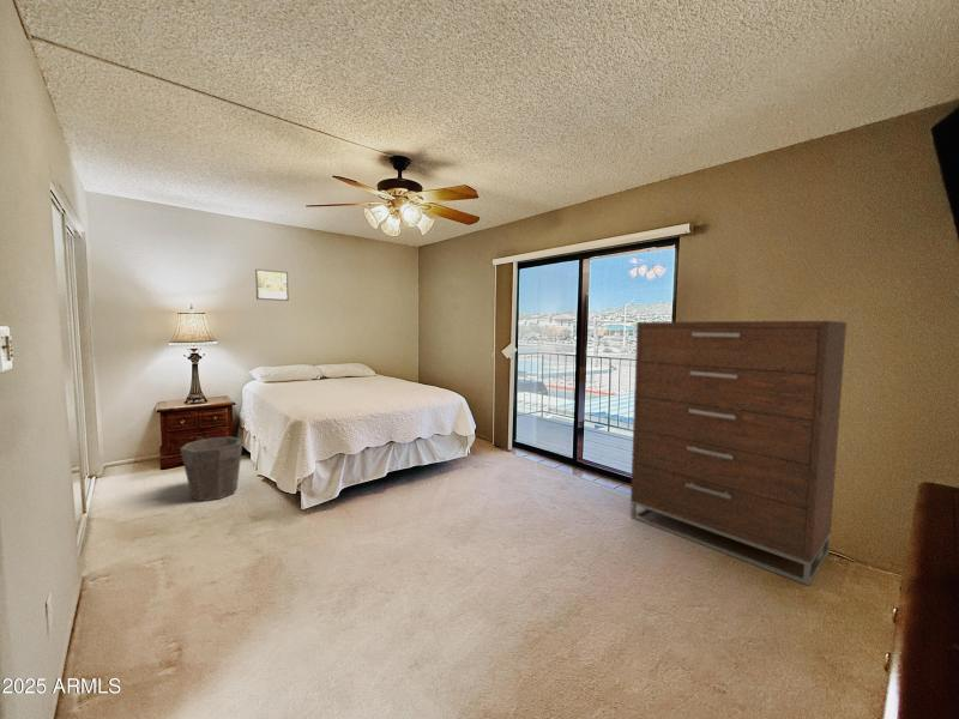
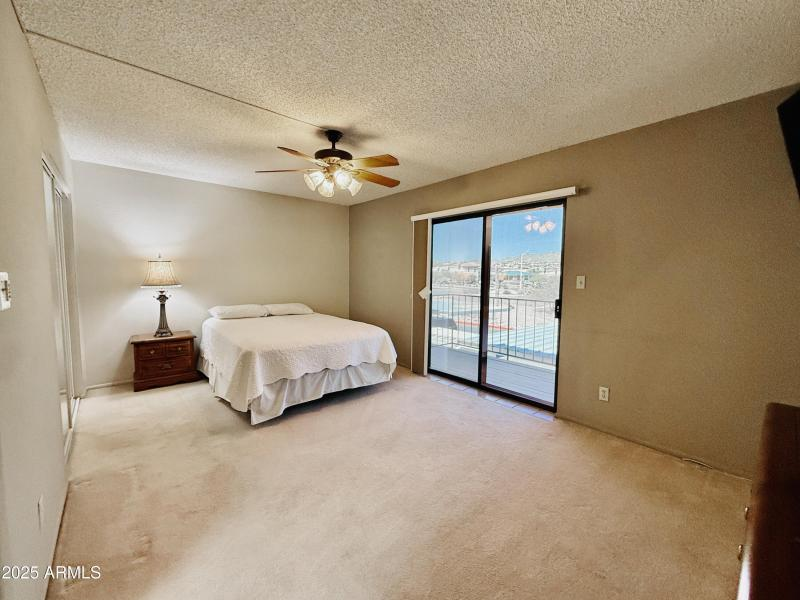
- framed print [254,268,290,302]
- waste bin [179,435,245,502]
- dresser [629,320,848,587]
